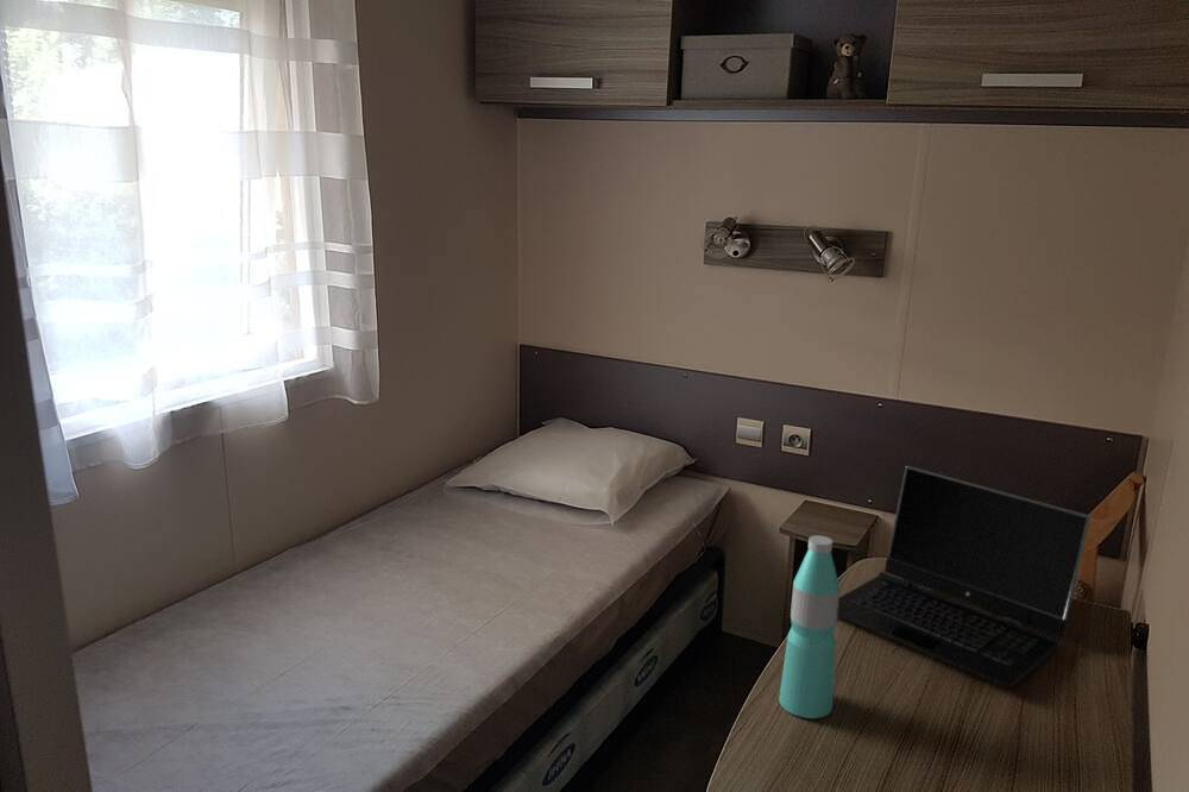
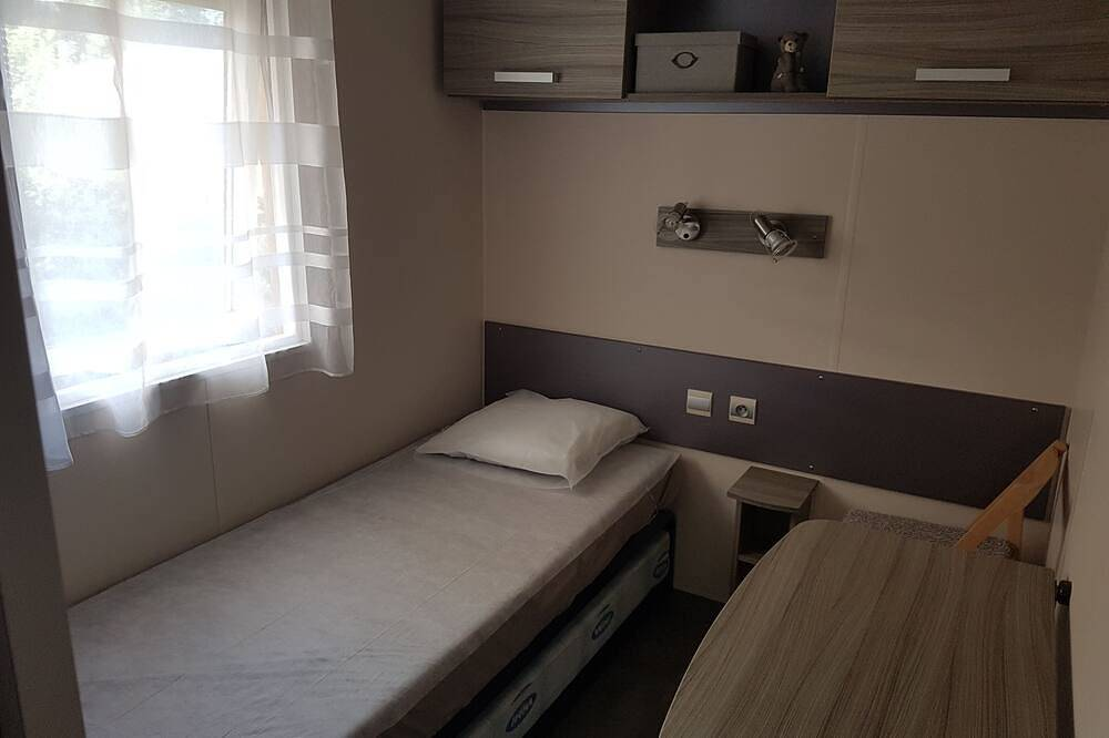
- water bottle [778,534,841,719]
- laptop computer [837,465,1092,689]
